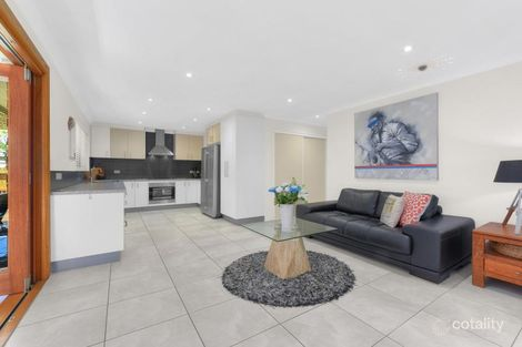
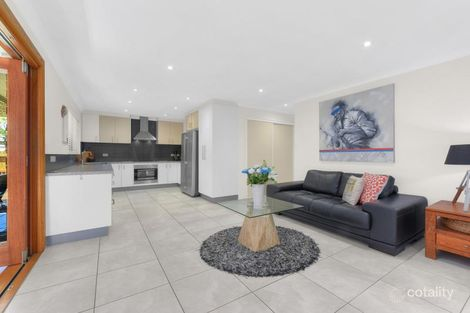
- ceiling light [393,53,456,78]
